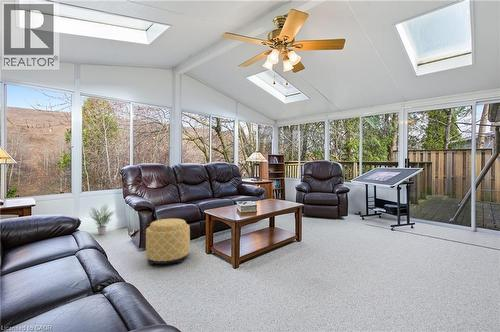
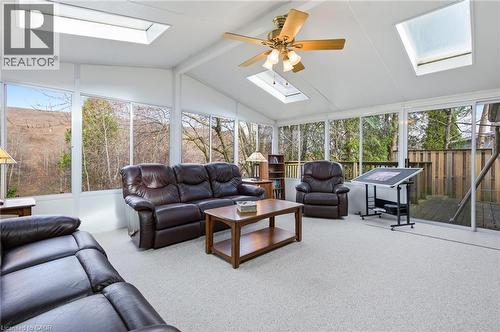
- ottoman [145,218,191,266]
- potted plant [86,203,115,236]
